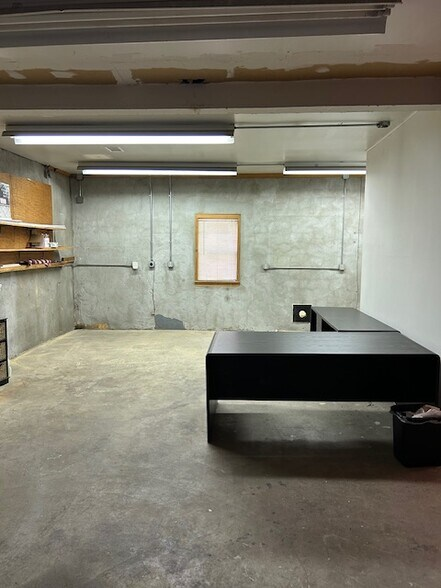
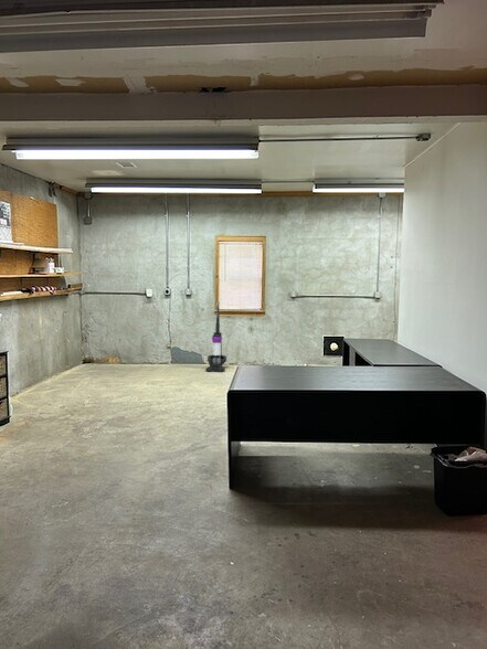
+ vacuum cleaner [204,300,227,373]
